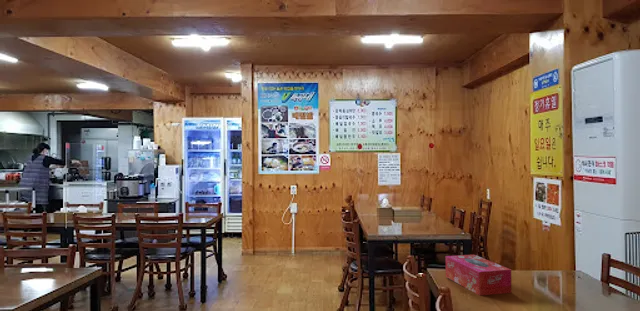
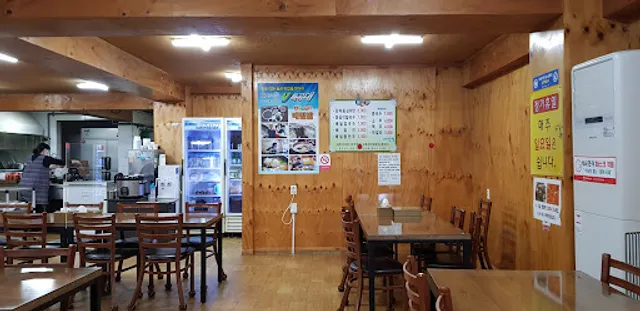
- tissue box [445,254,512,296]
